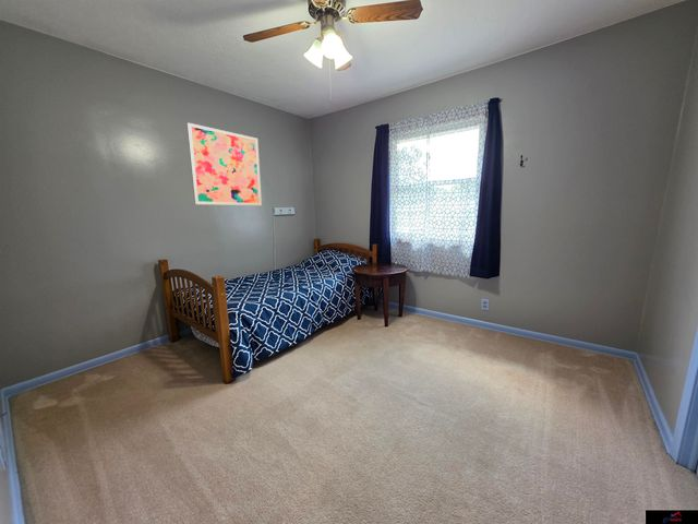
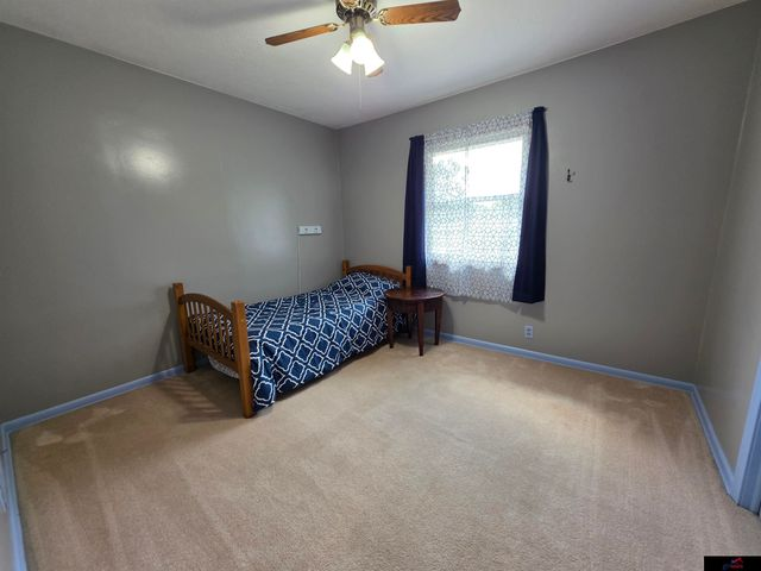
- wall art [185,121,263,206]
